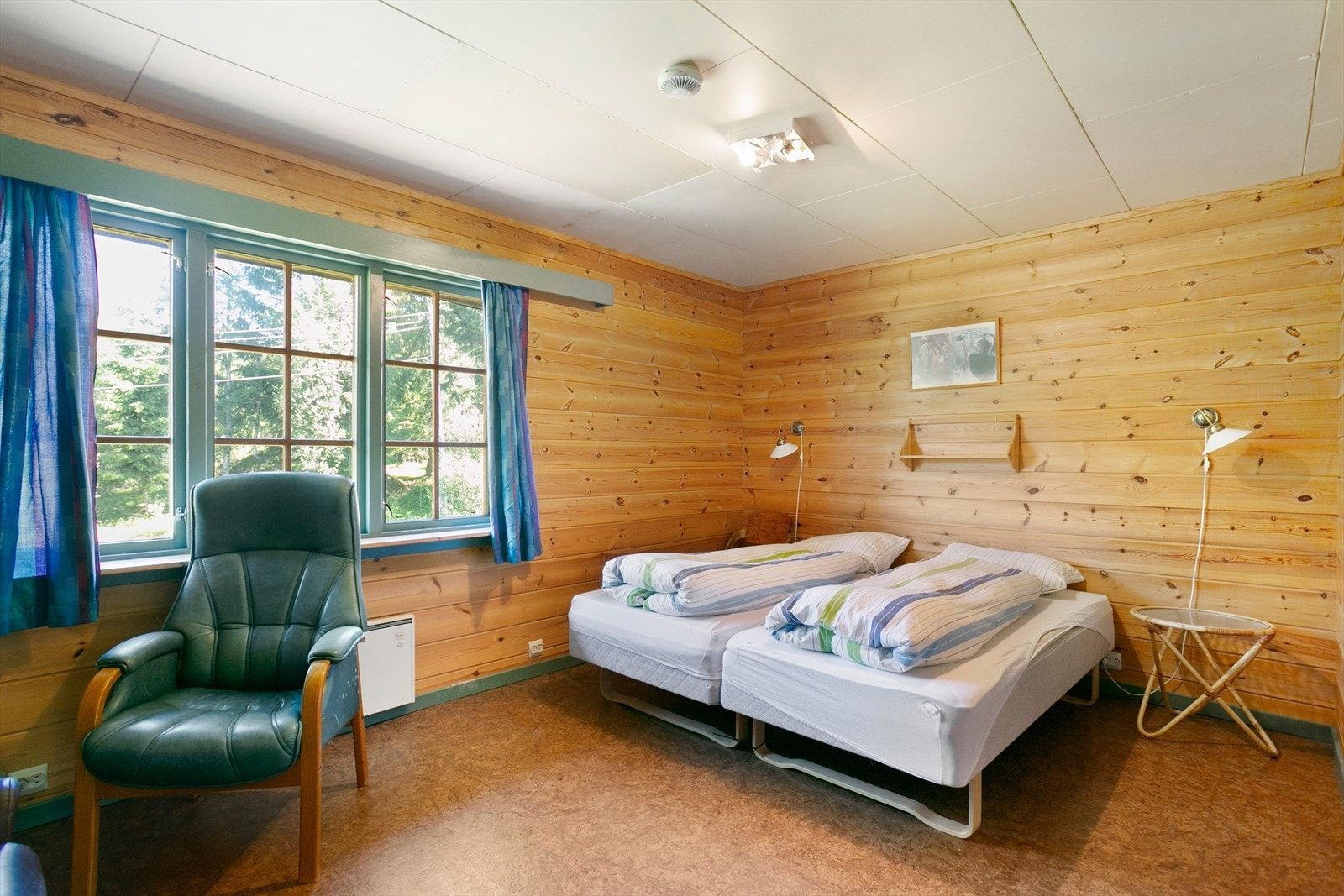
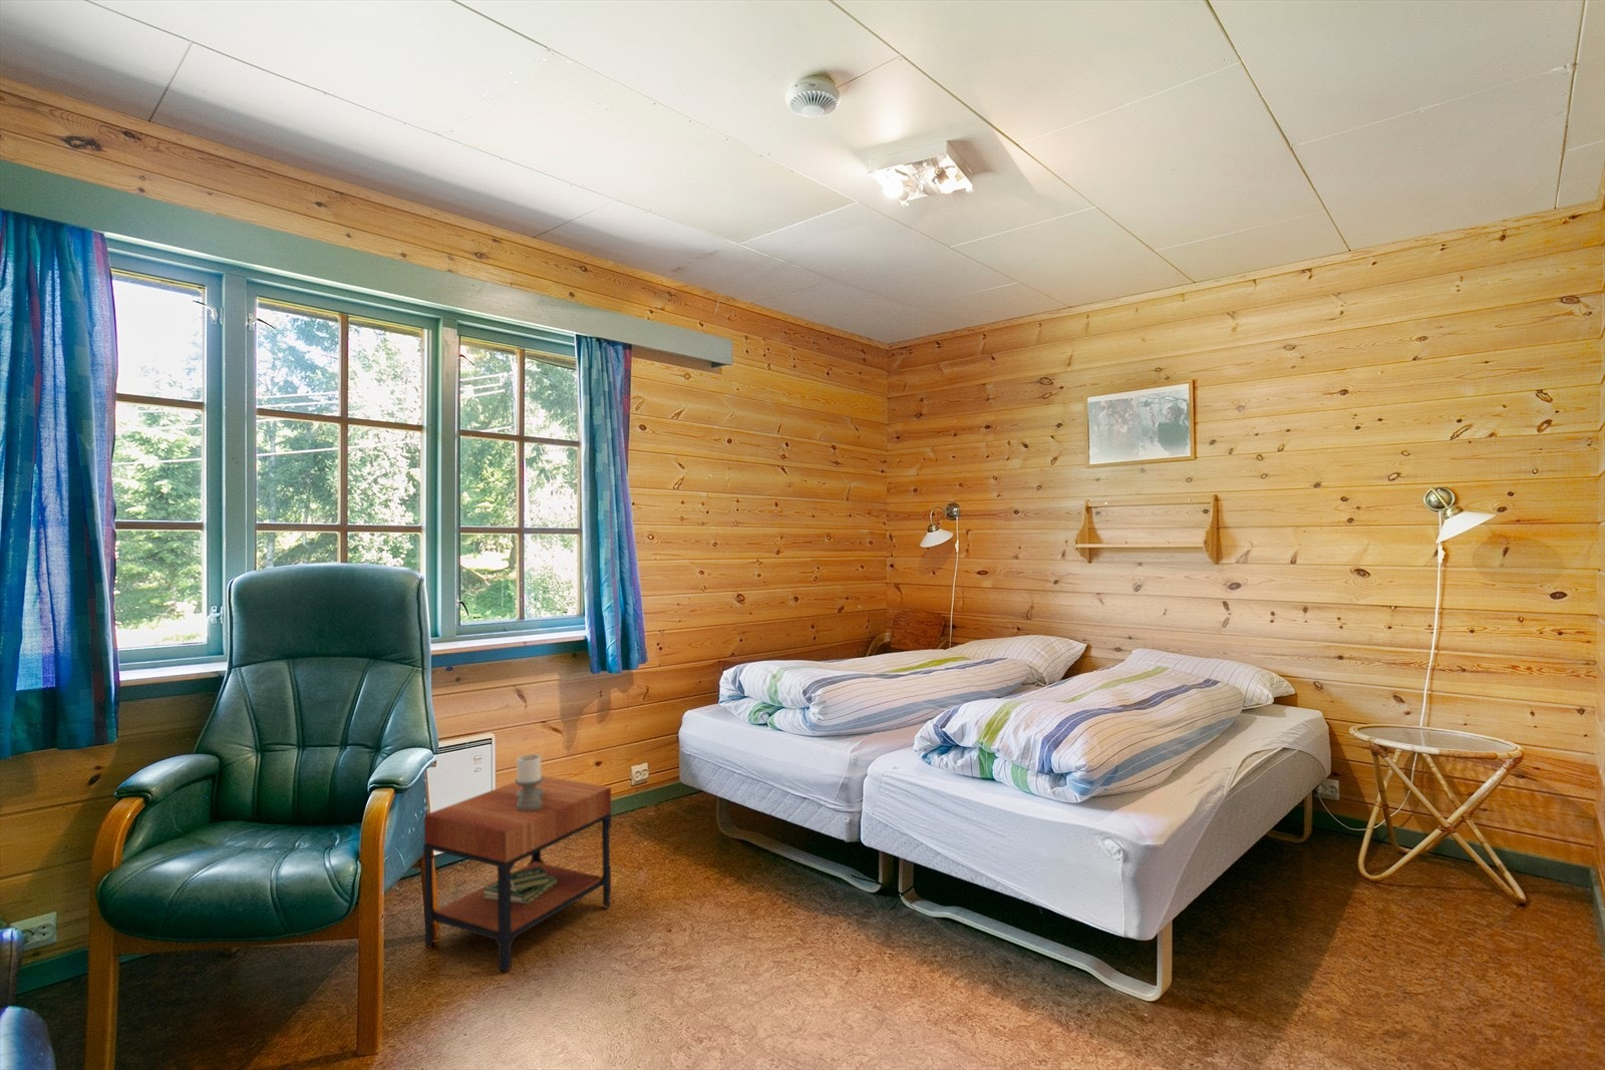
+ side table [423,754,611,973]
